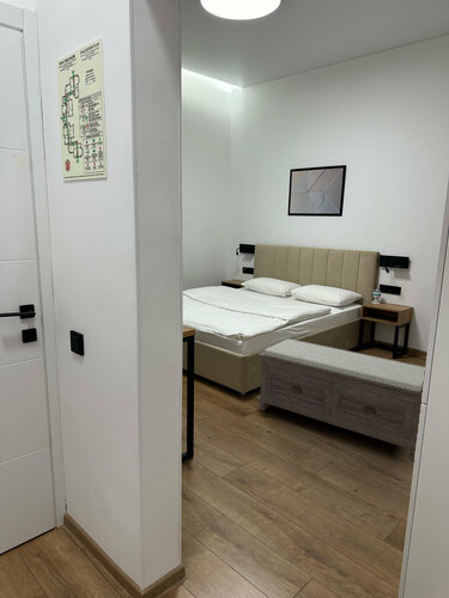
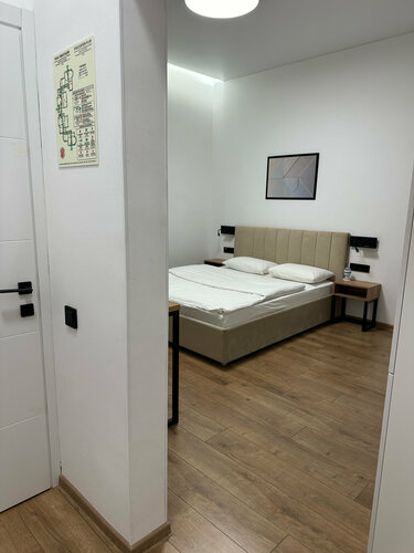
- bench [255,337,426,463]
